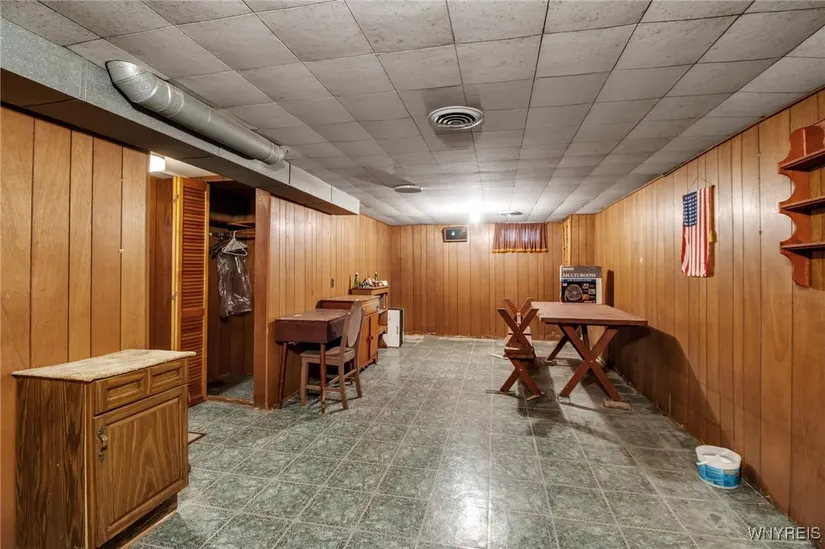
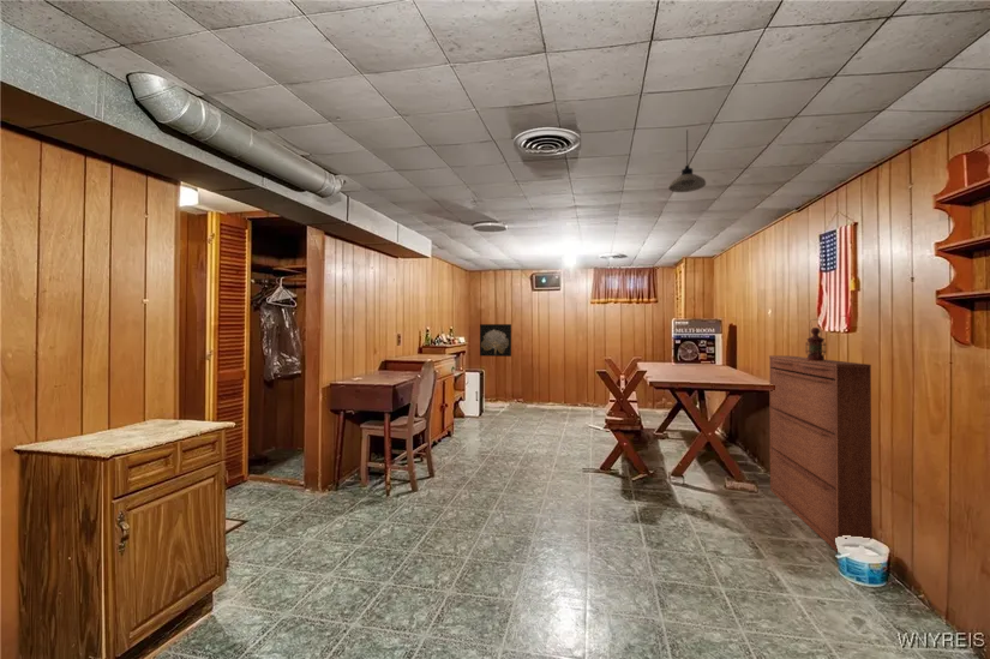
+ pendant light [667,128,707,193]
+ lantern [804,318,827,361]
+ wall art [479,323,512,358]
+ dresser [768,354,874,553]
